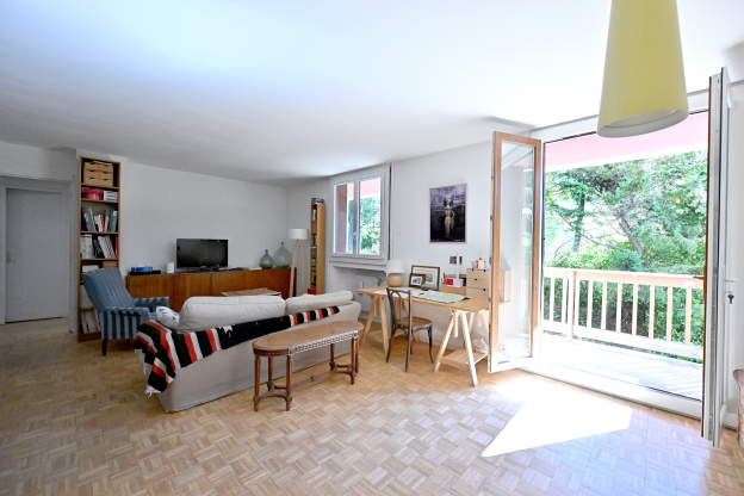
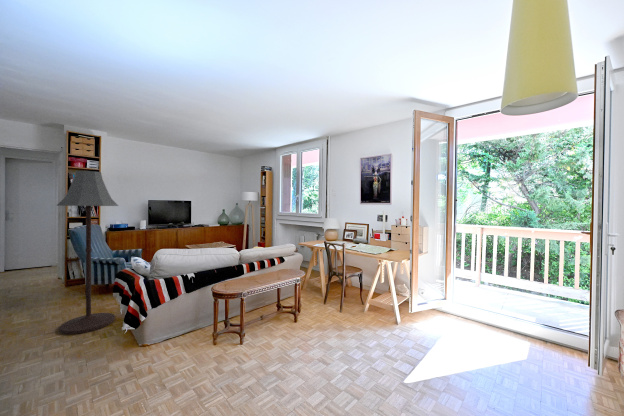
+ floor lamp [56,170,119,335]
